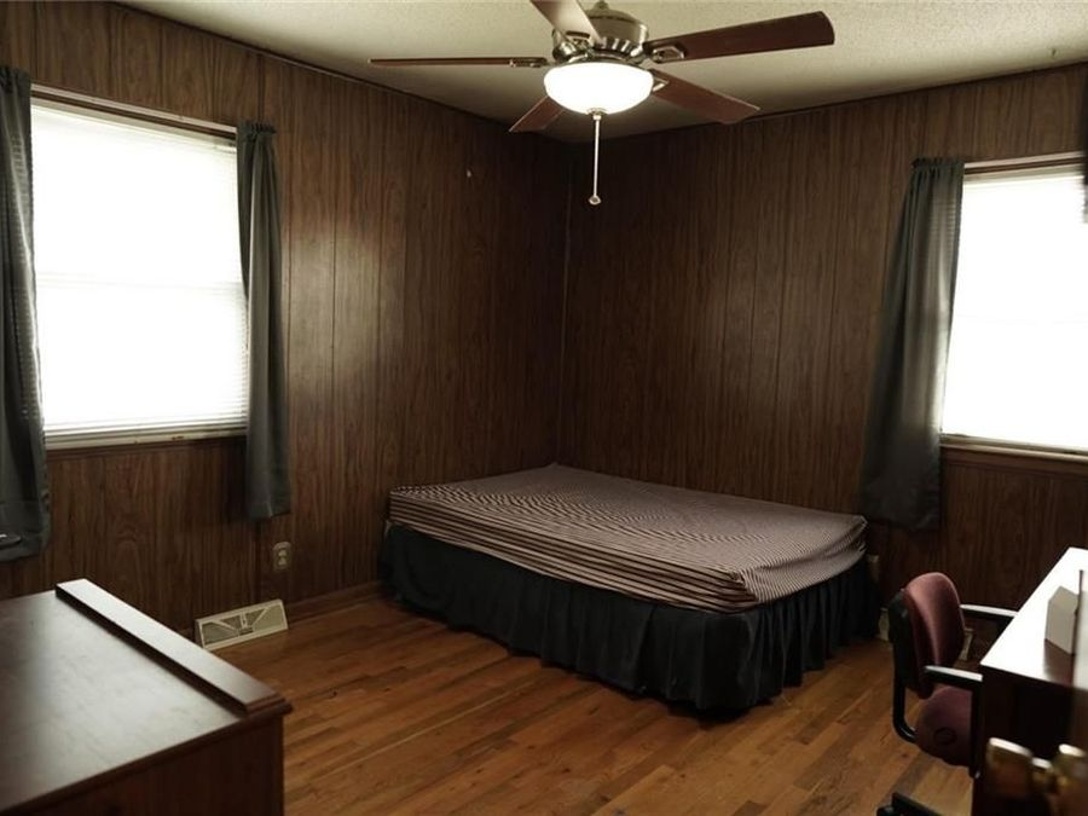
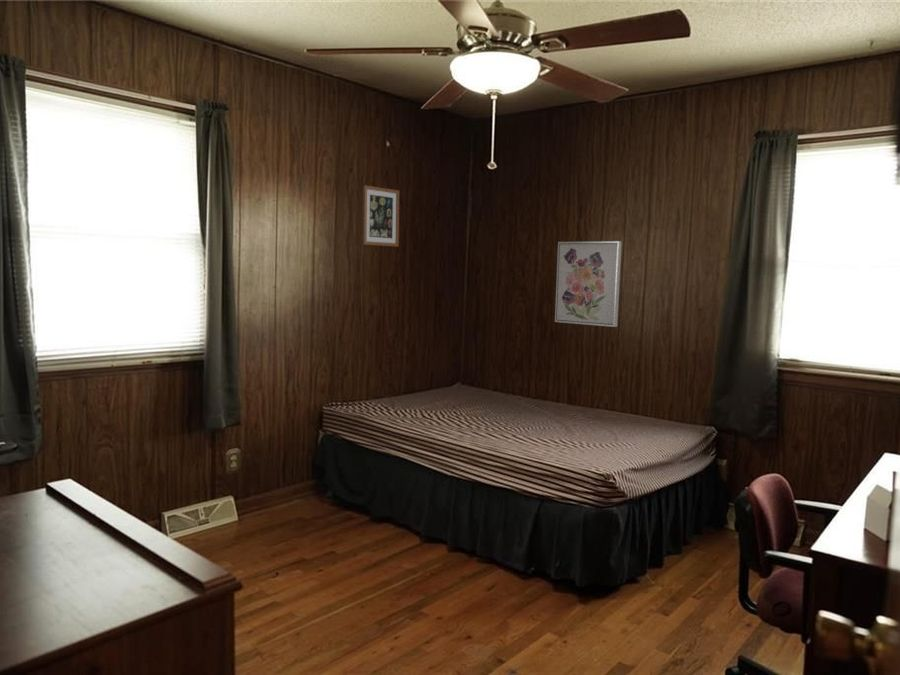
+ wall art [554,240,623,328]
+ wall art [362,184,400,248]
